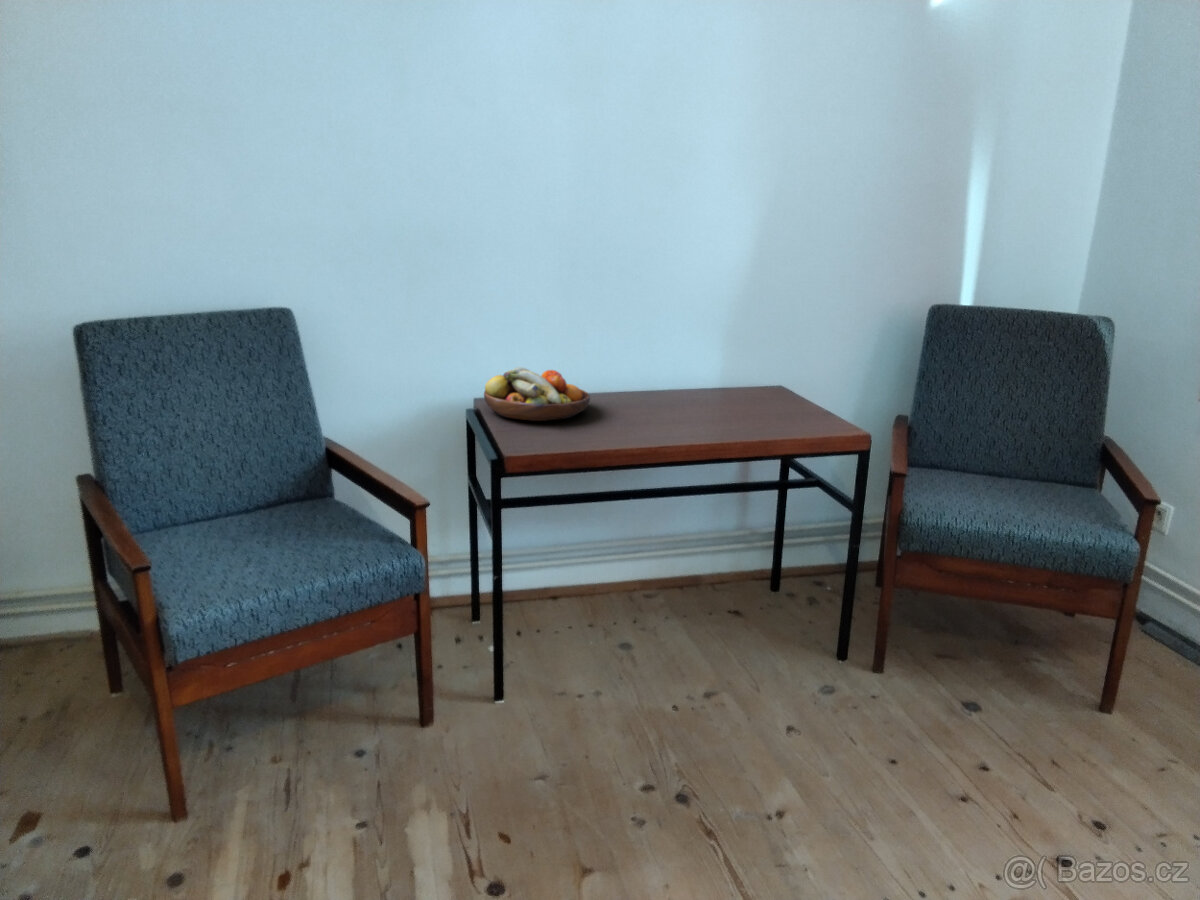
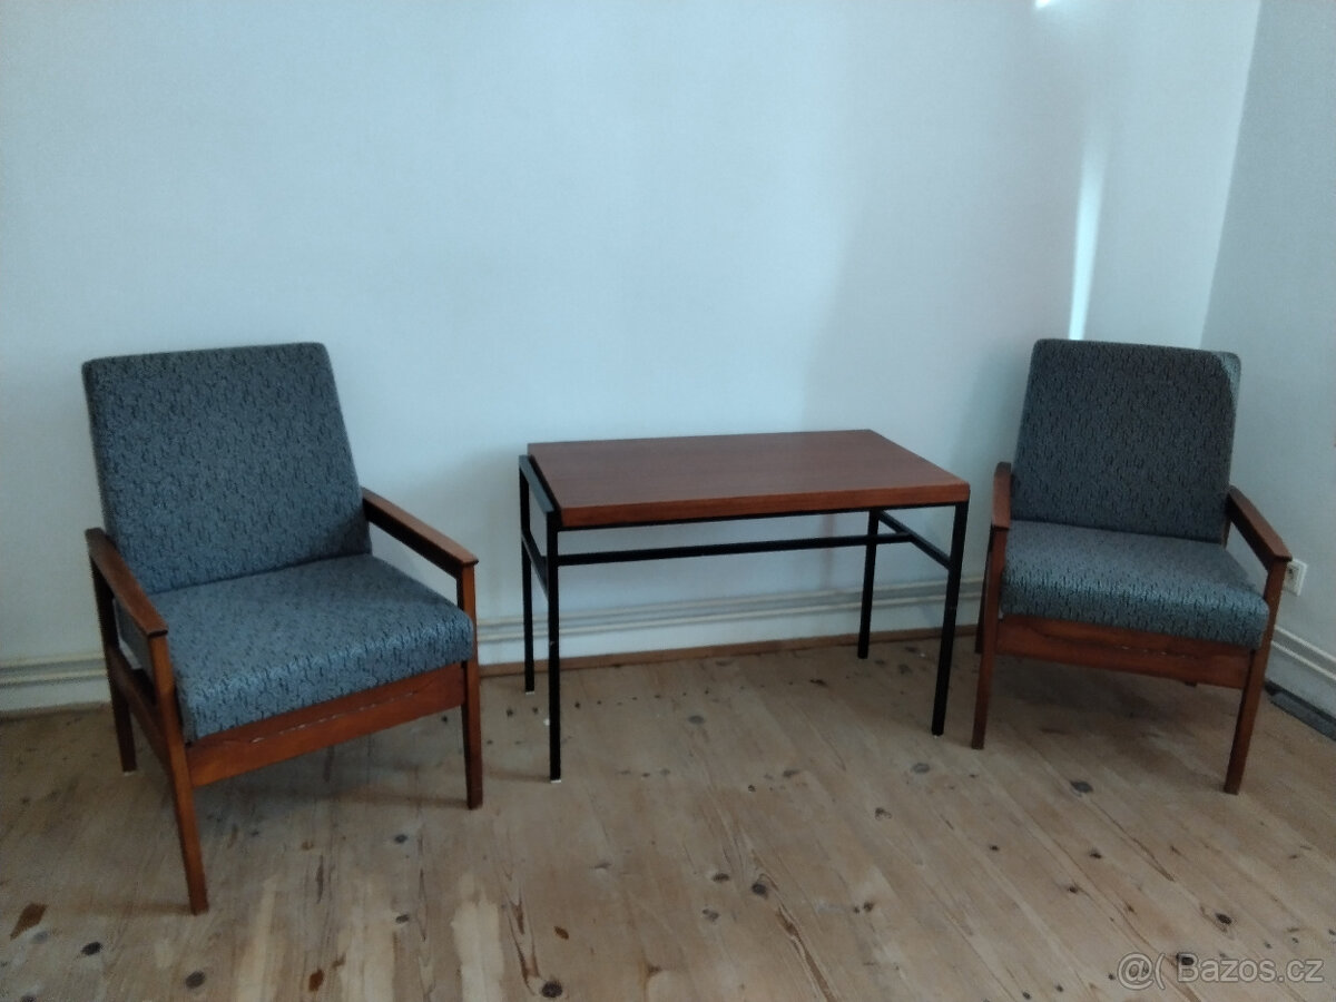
- fruit bowl [483,366,591,422]
